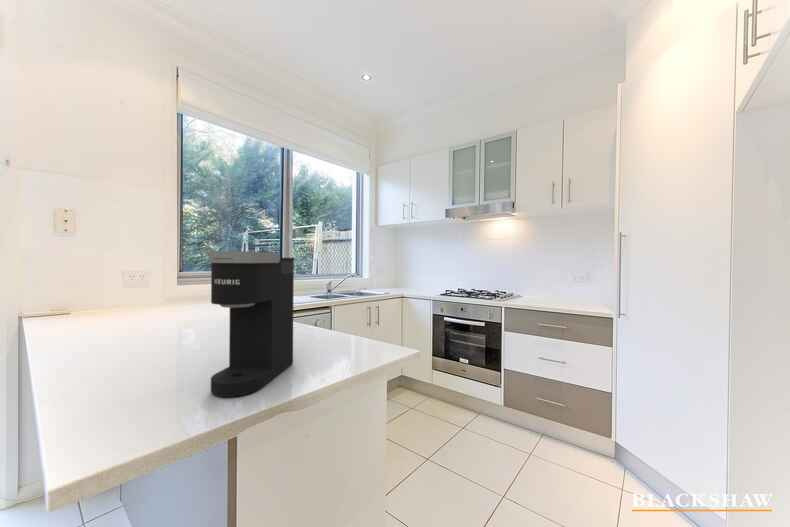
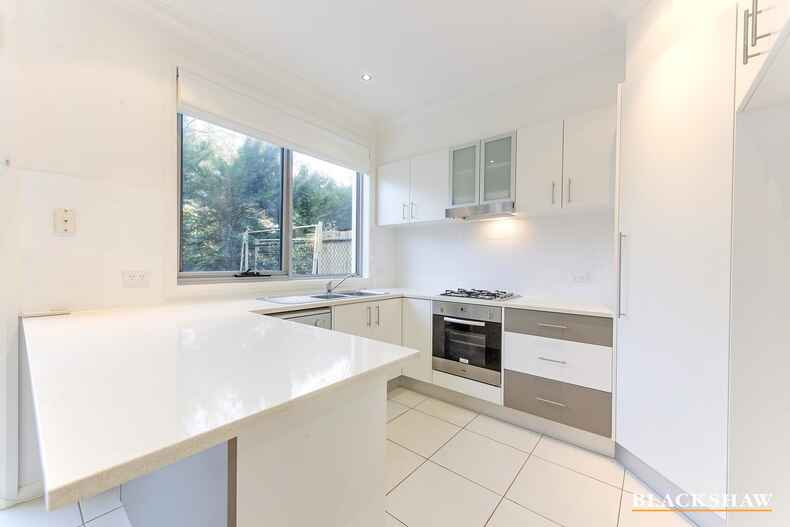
- coffee maker [208,250,295,398]
